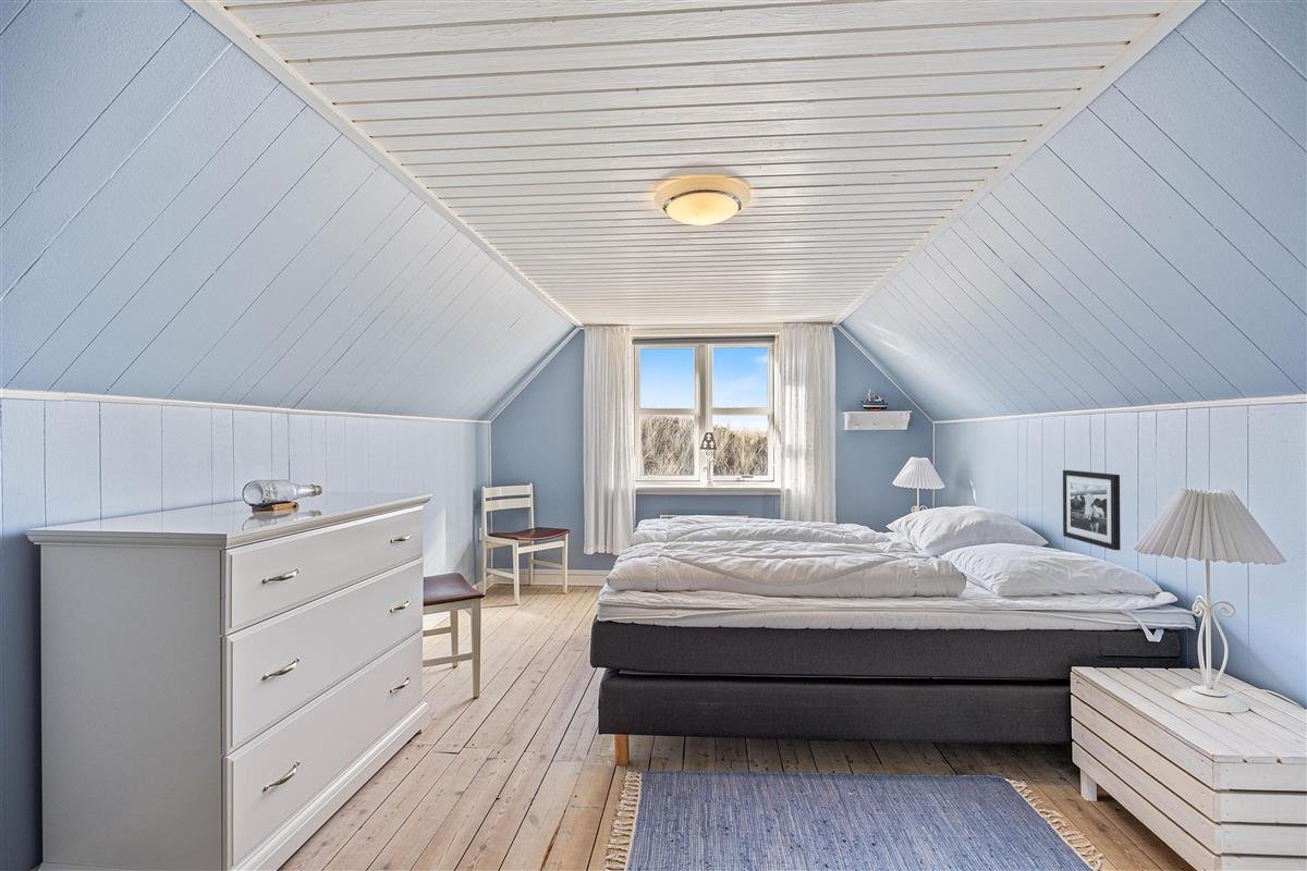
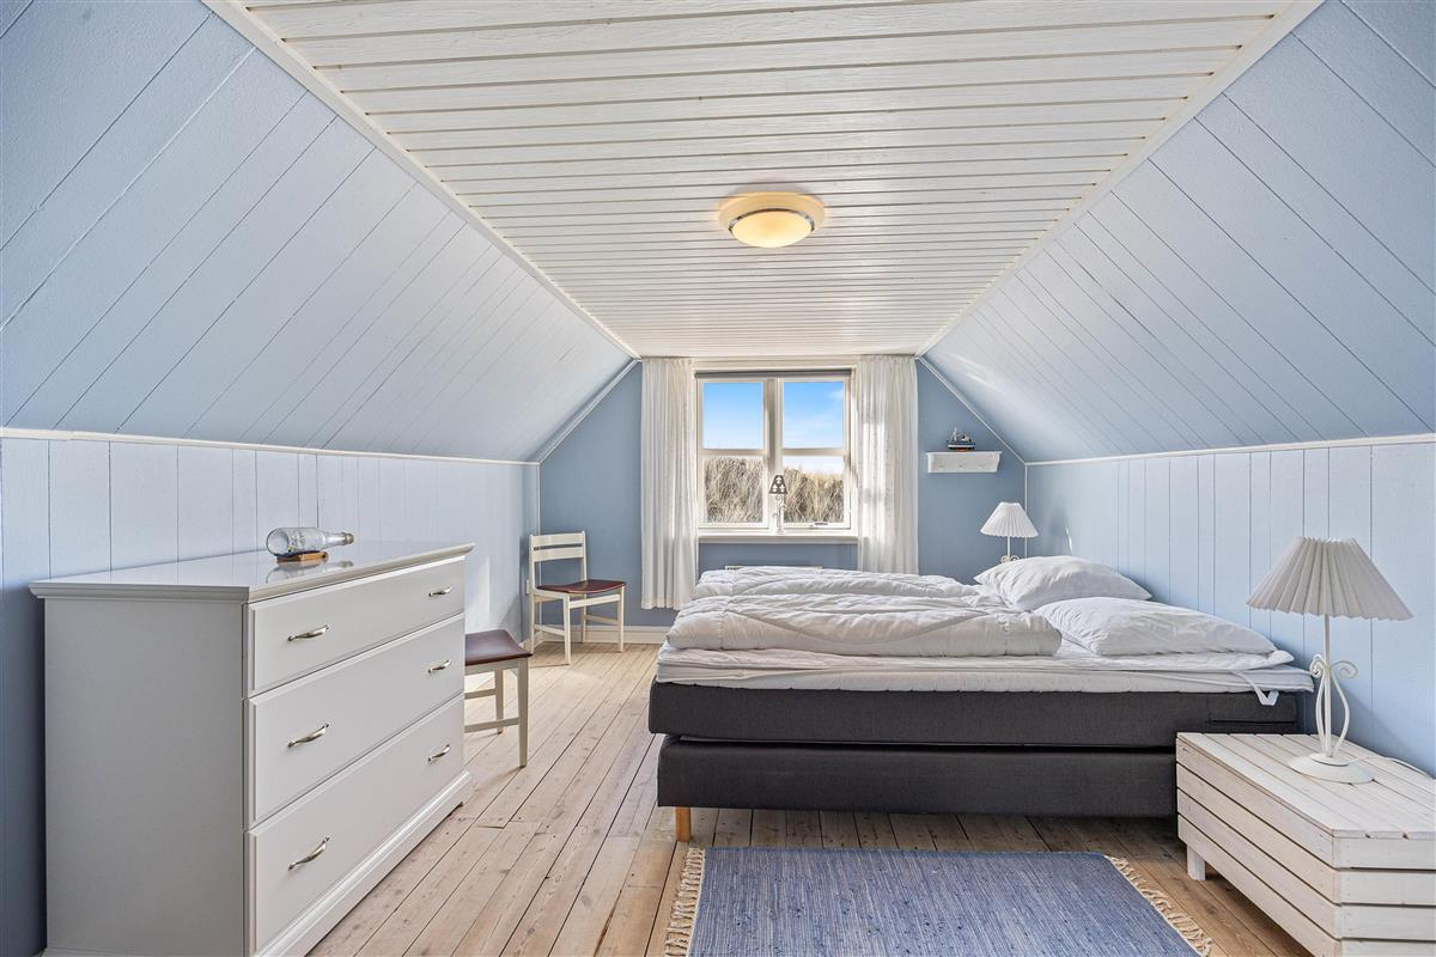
- picture frame [1062,469,1122,551]
